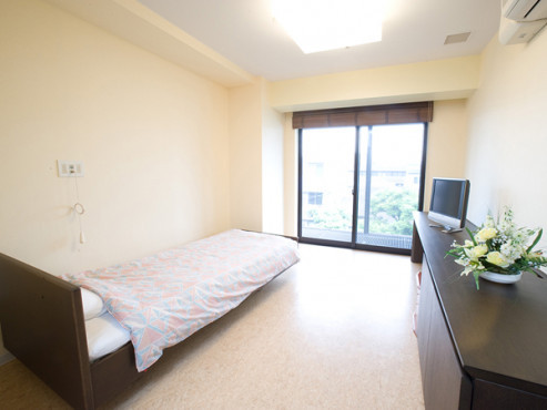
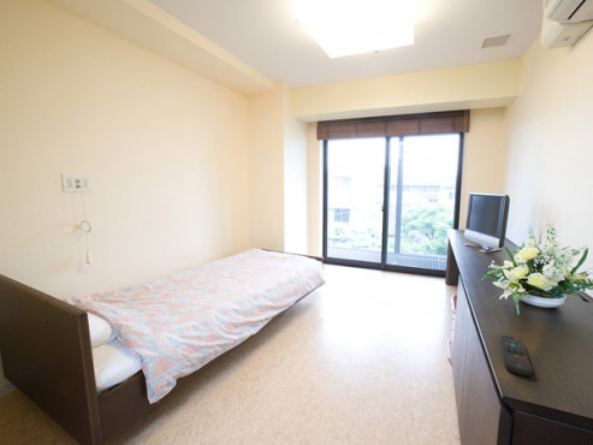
+ remote control [499,334,534,376]
